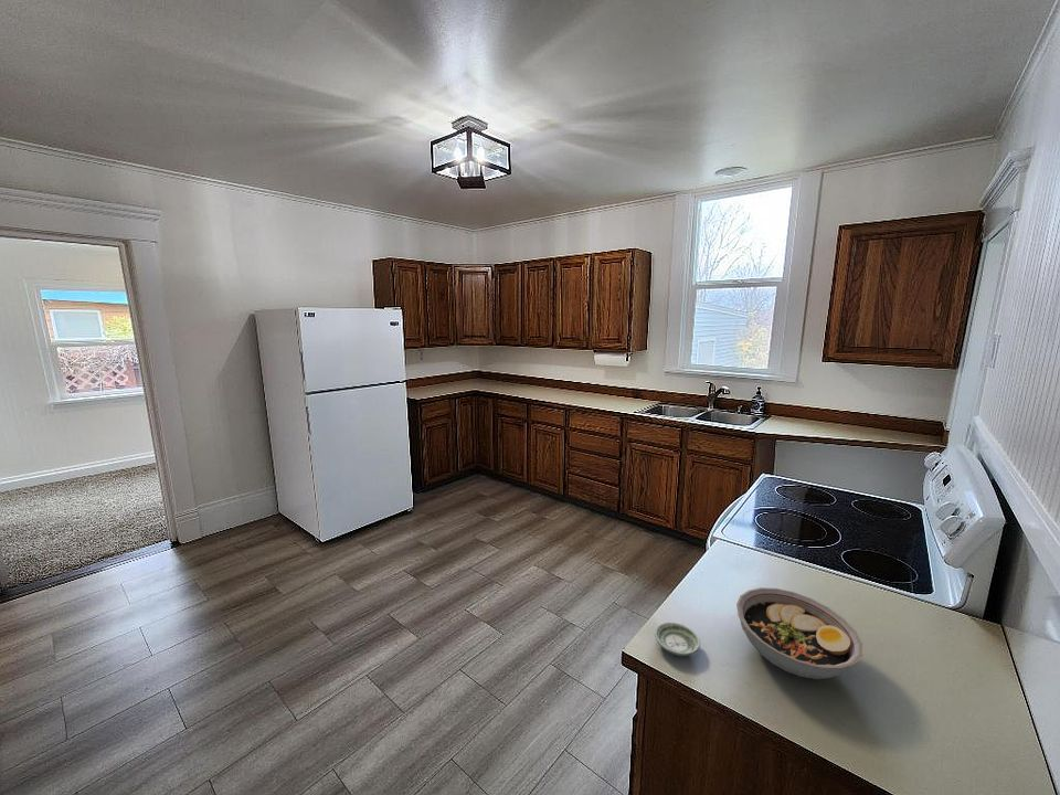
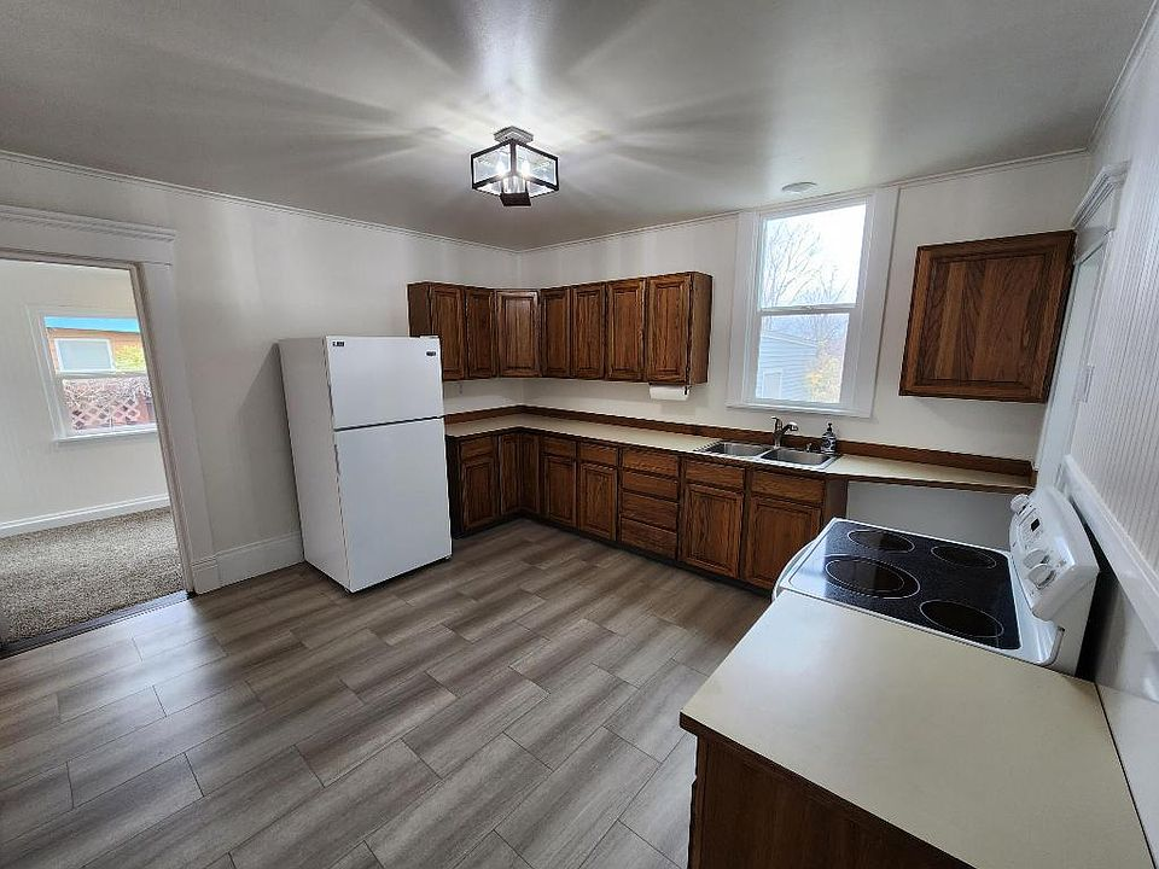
- bowl [735,586,863,680]
- saucer [654,622,701,657]
